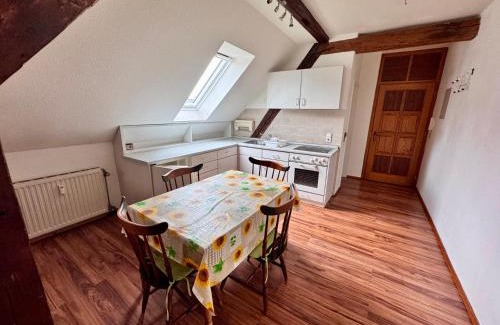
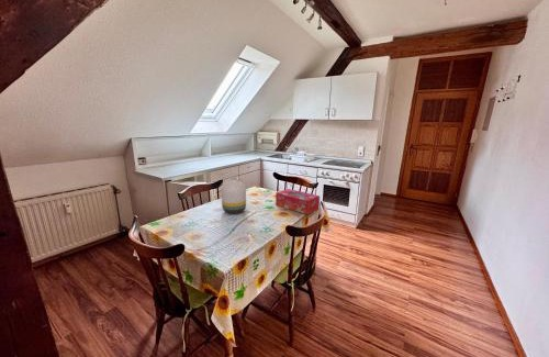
+ tissue box [274,188,321,215]
+ vase [221,177,247,215]
